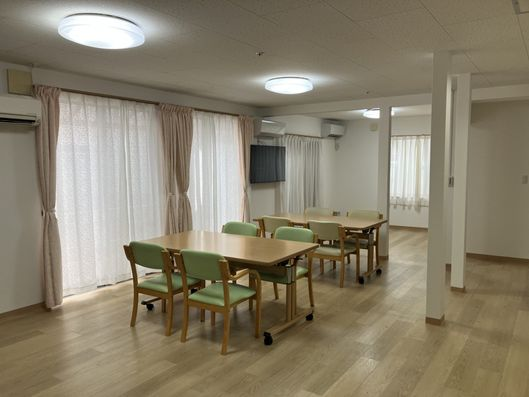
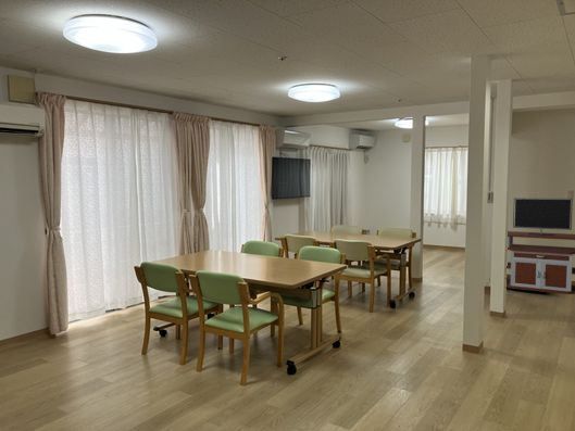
+ tv stand [488,198,575,295]
